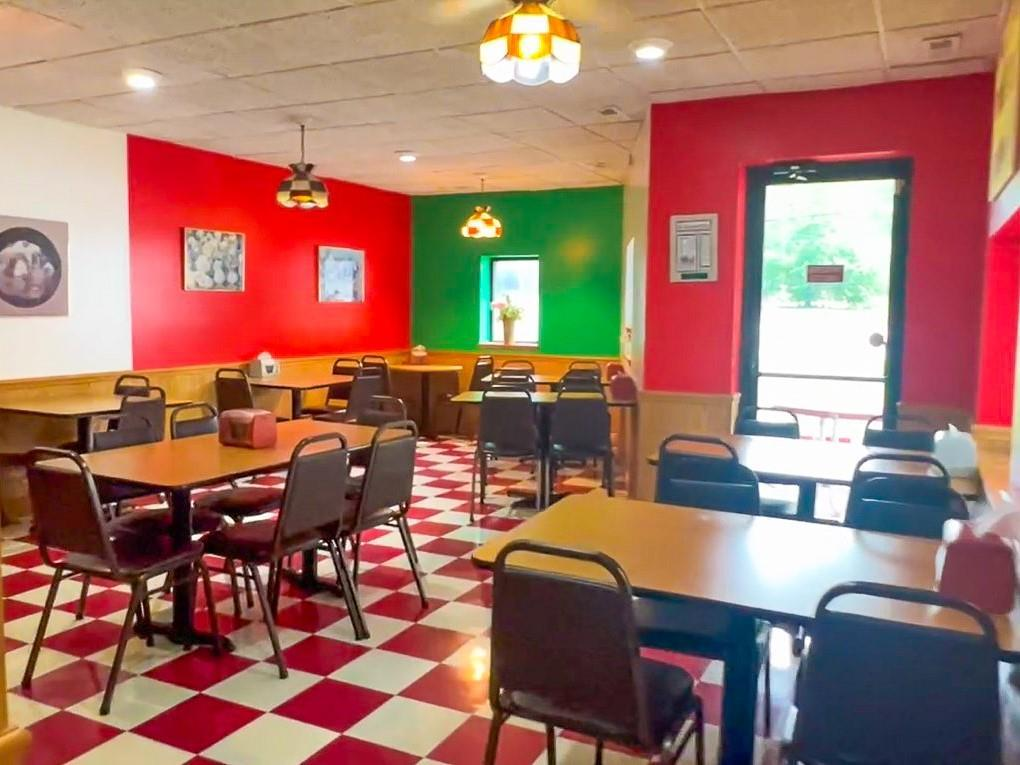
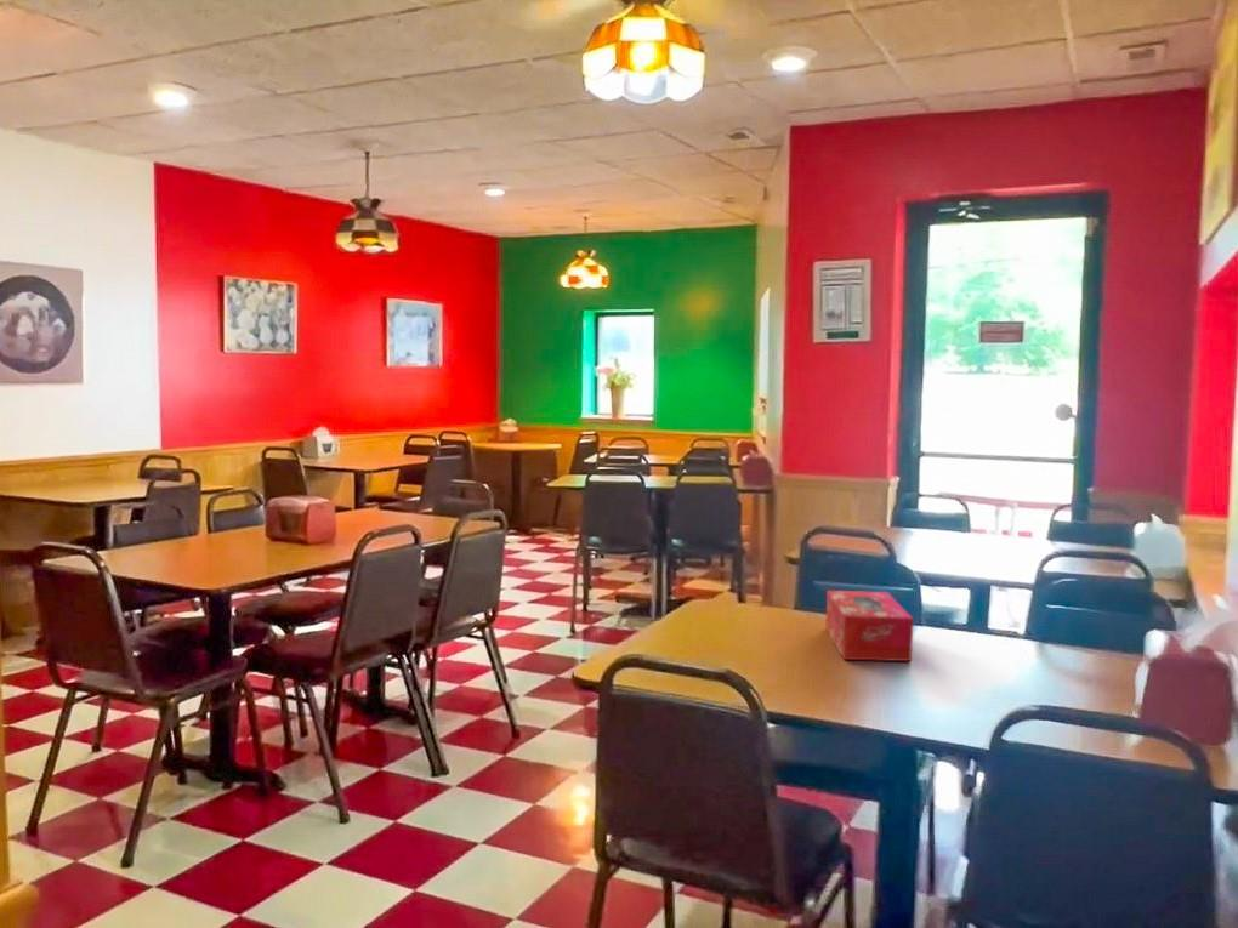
+ tissue box [824,590,914,662]
